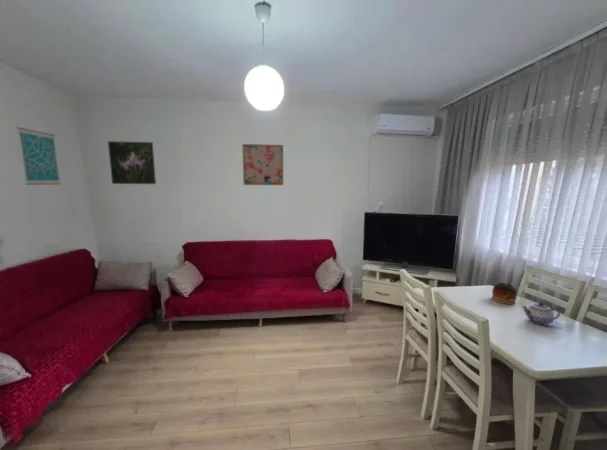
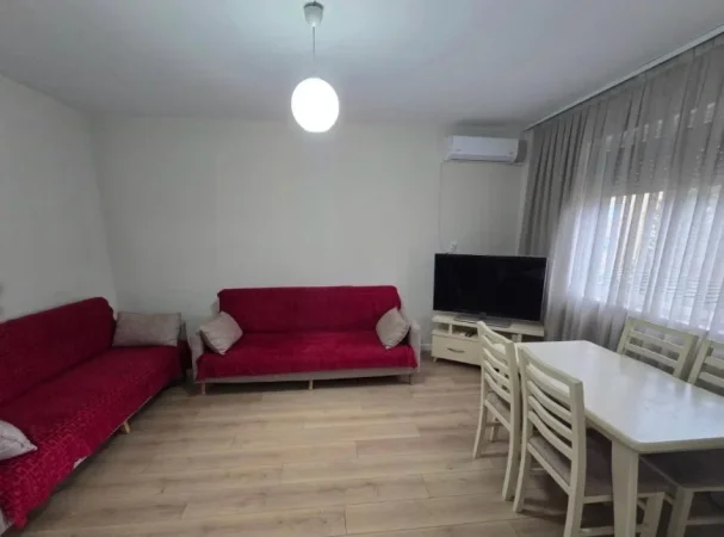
- wall art [16,126,62,186]
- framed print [107,140,157,185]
- wall art [242,143,284,186]
- teapot [520,301,561,327]
- bowl [491,282,518,305]
